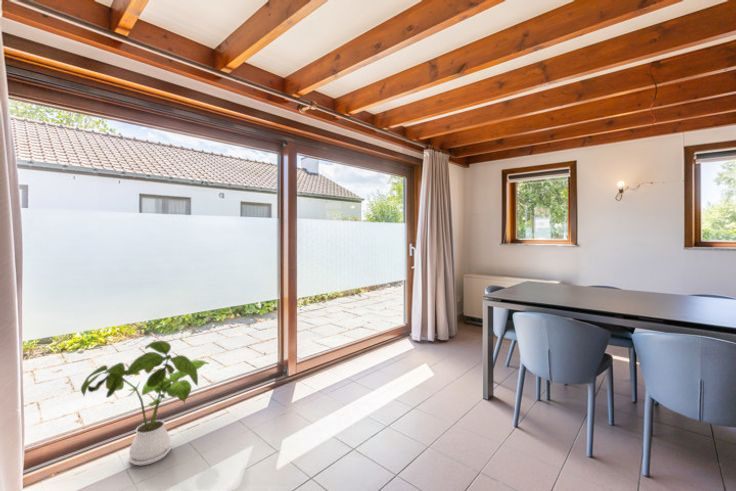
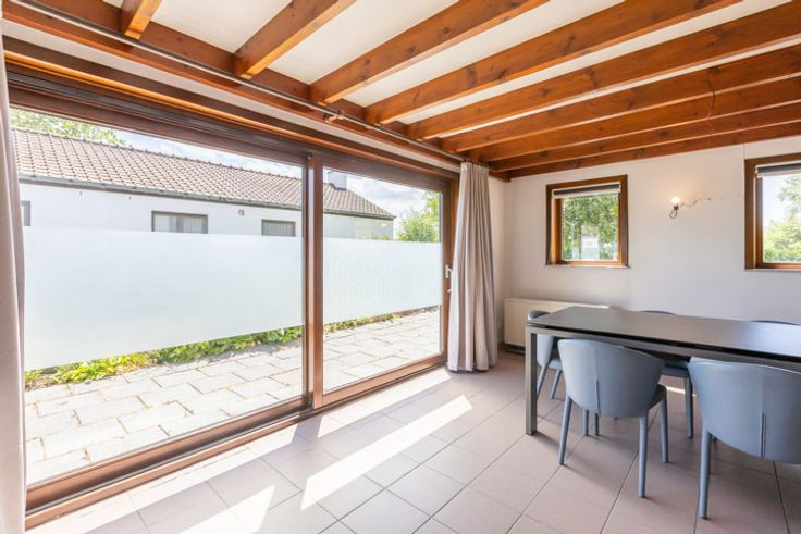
- house plant [80,340,210,466]
